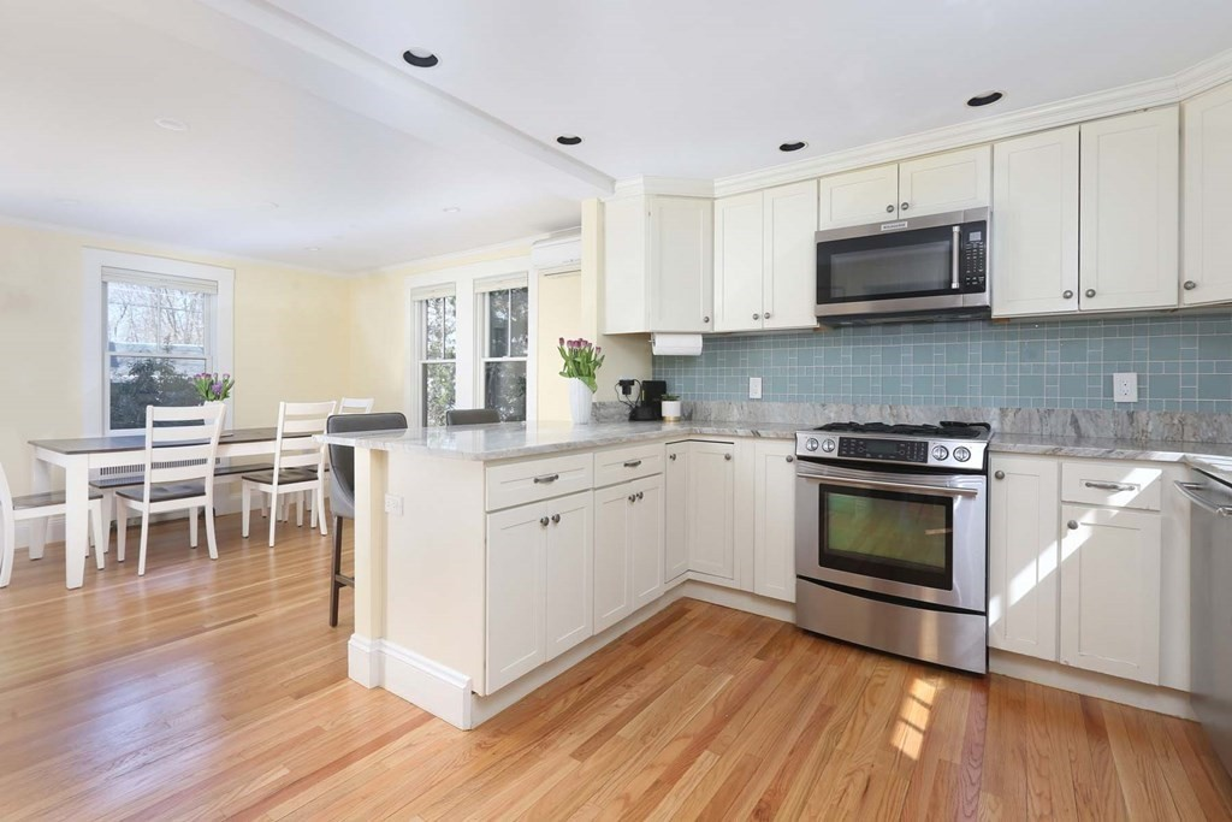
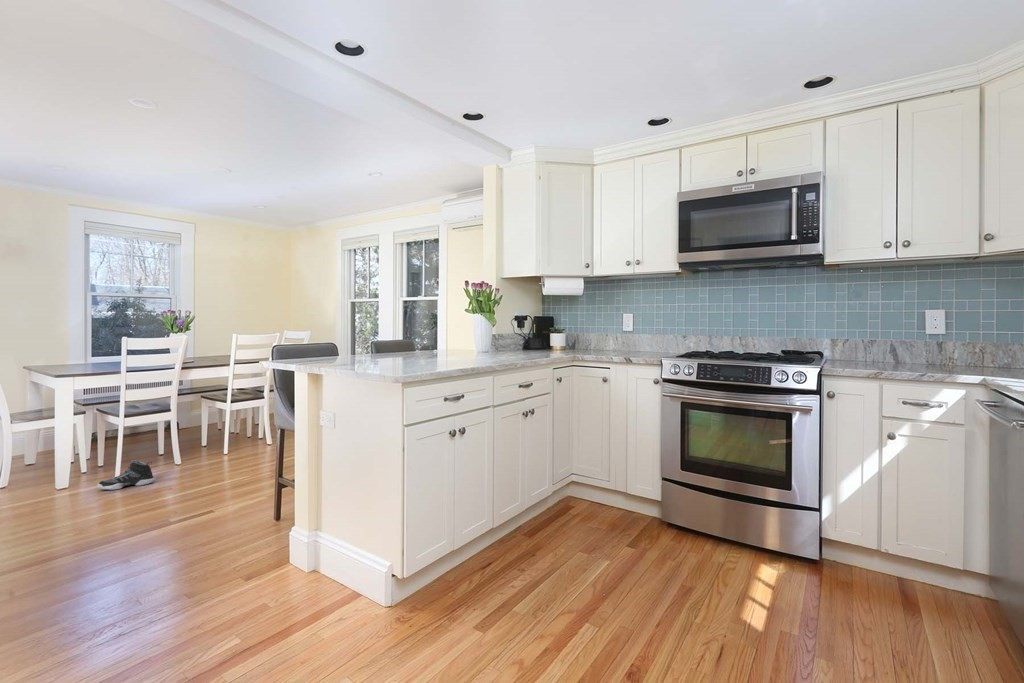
+ sneaker [96,459,155,491]
